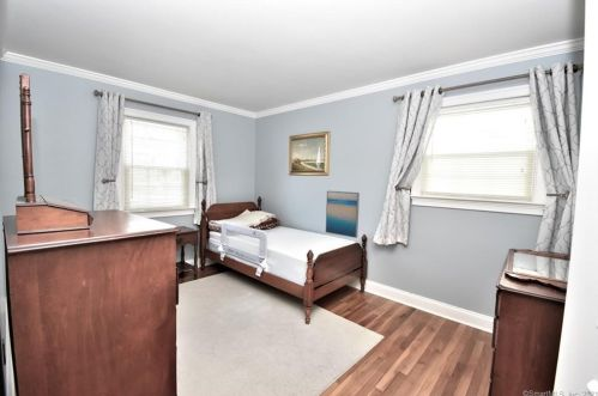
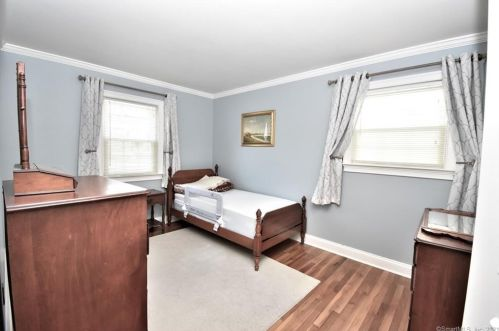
- wall art [325,190,361,239]
